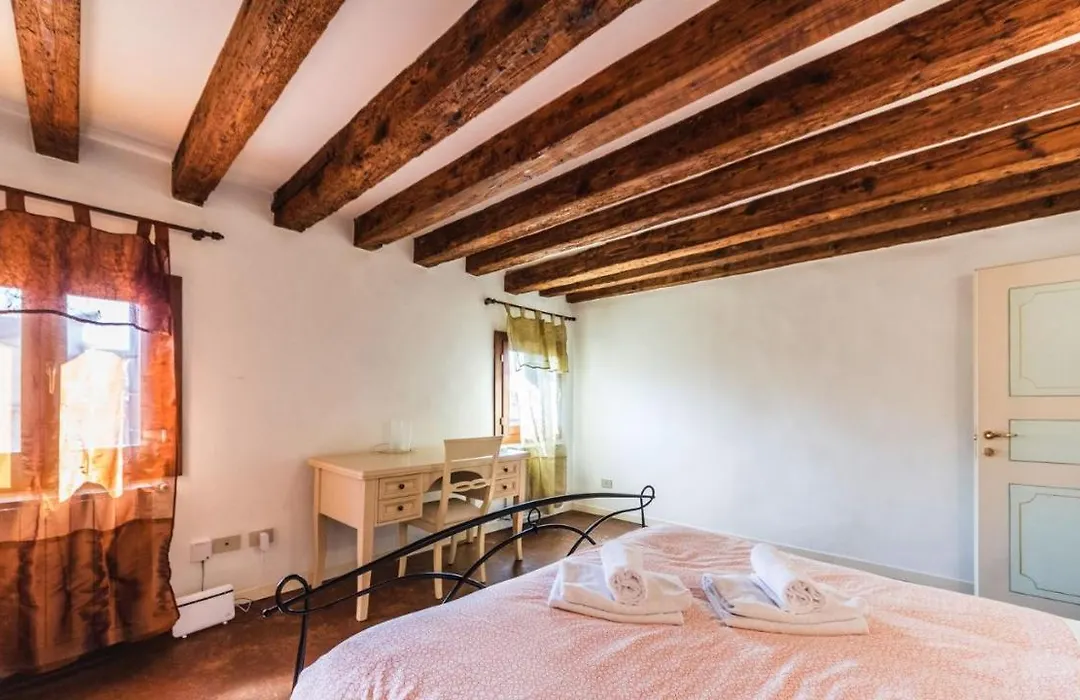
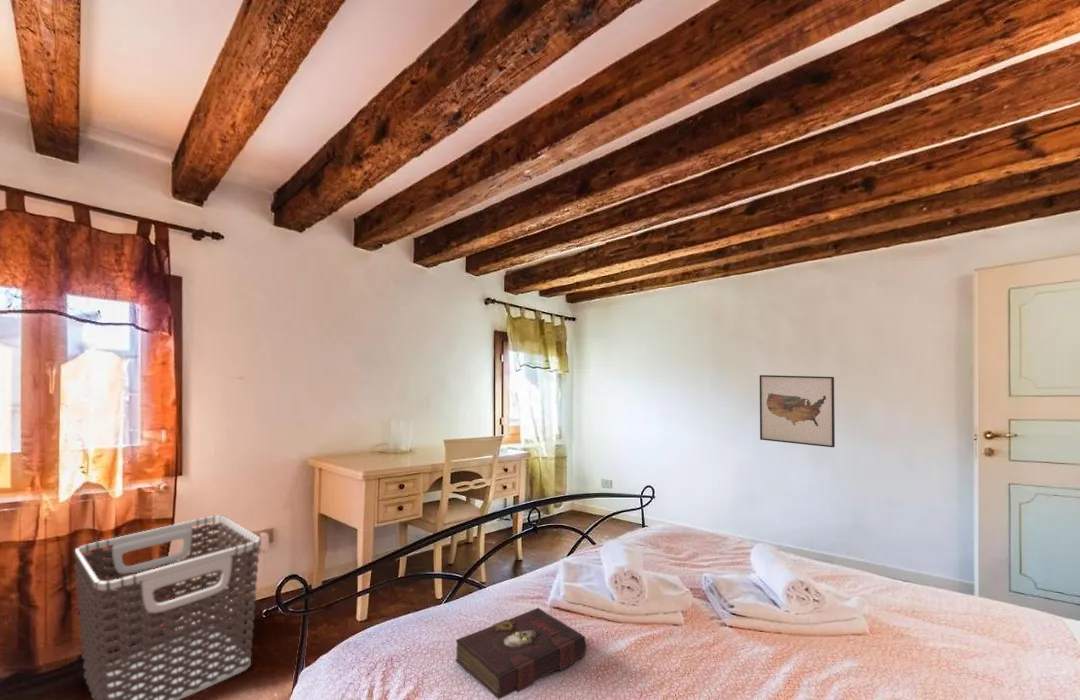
+ wall art [759,374,836,448]
+ clothes hamper [73,514,262,700]
+ book [455,607,587,700]
